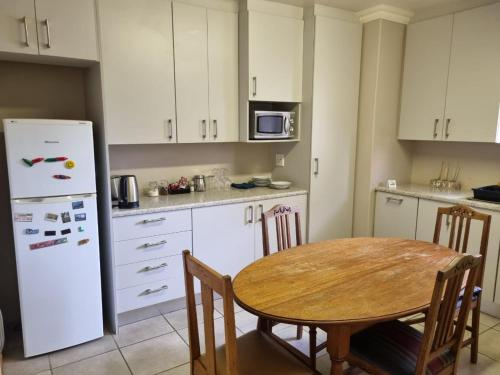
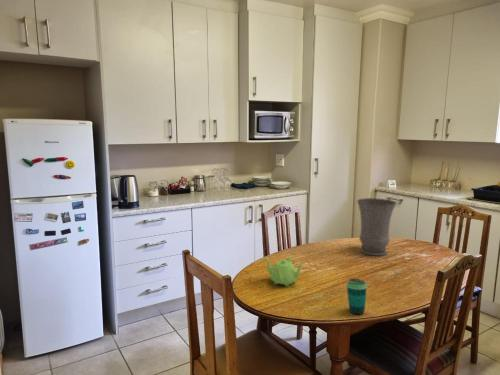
+ vase [356,197,397,257]
+ cup [345,278,368,315]
+ teapot [264,254,304,288]
